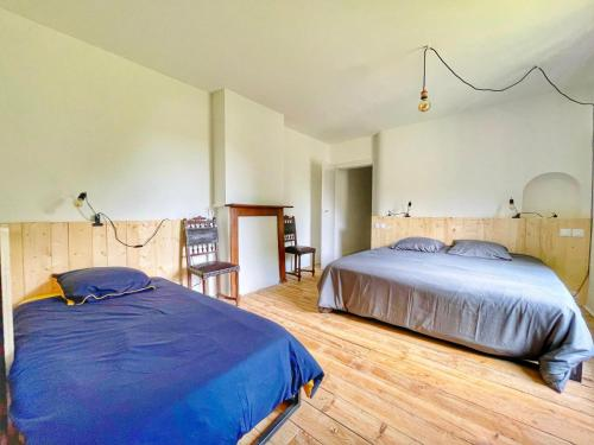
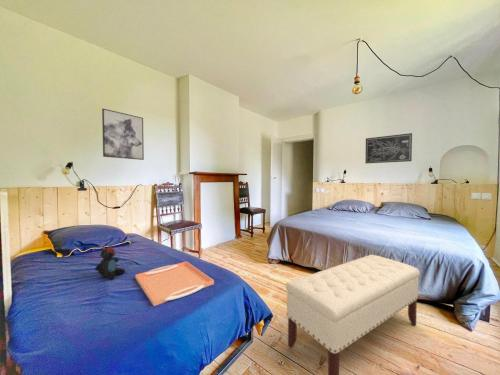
+ bench [285,254,421,375]
+ wall art [364,132,413,164]
+ teddy bear [94,243,126,280]
+ wall art [101,108,145,161]
+ serving tray [134,260,215,307]
